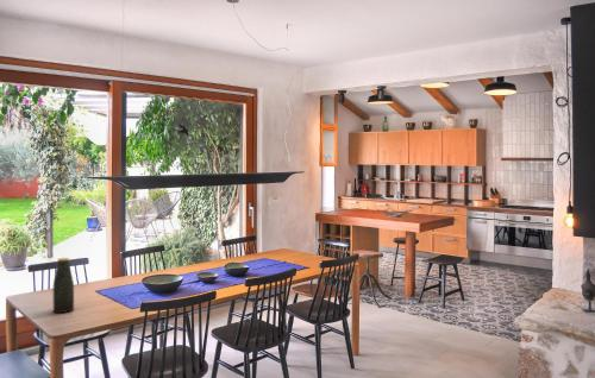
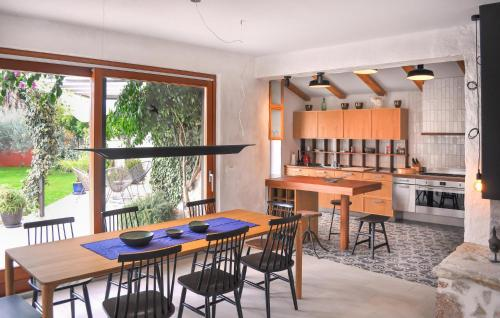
- bottle [52,257,75,314]
